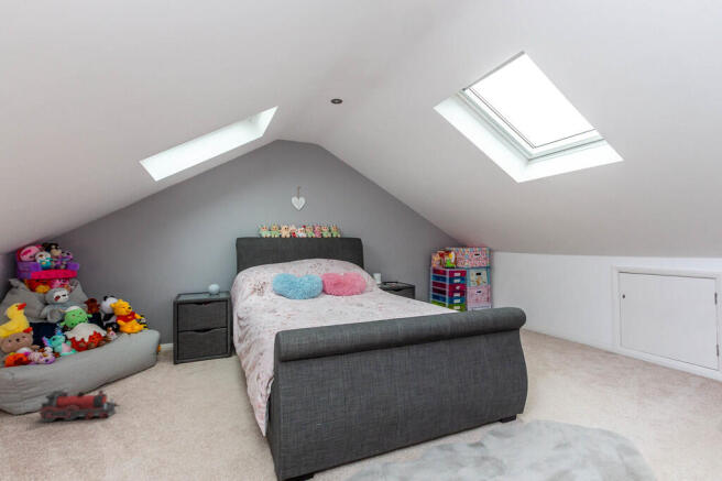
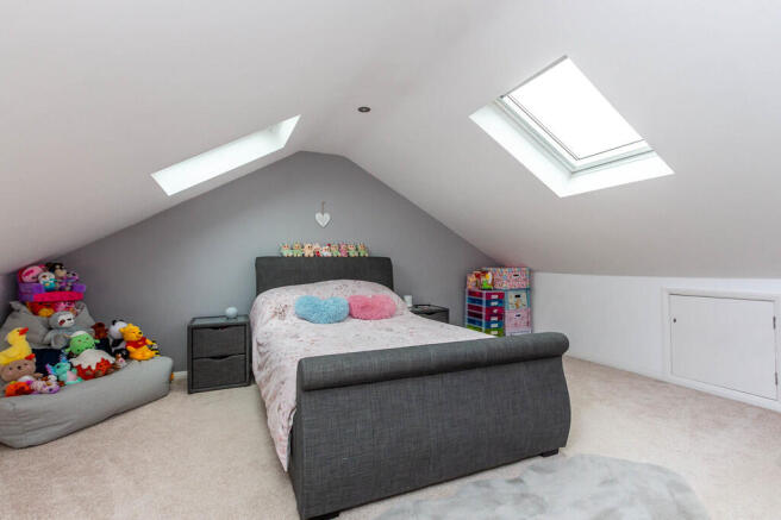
- toy train [39,390,121,423]
